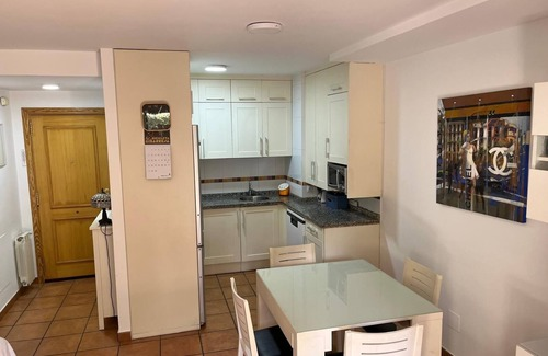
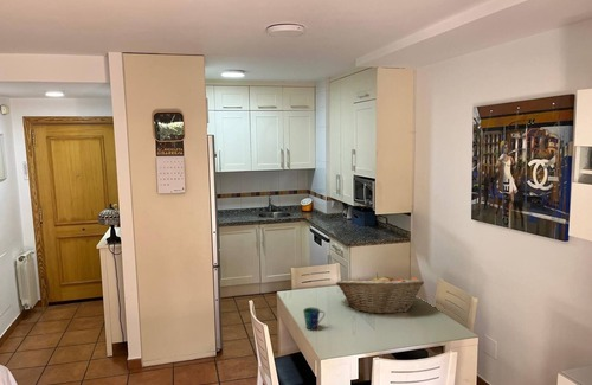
+ cup [302,307,326,331]
+ fruit basket [335,272,425,315]
